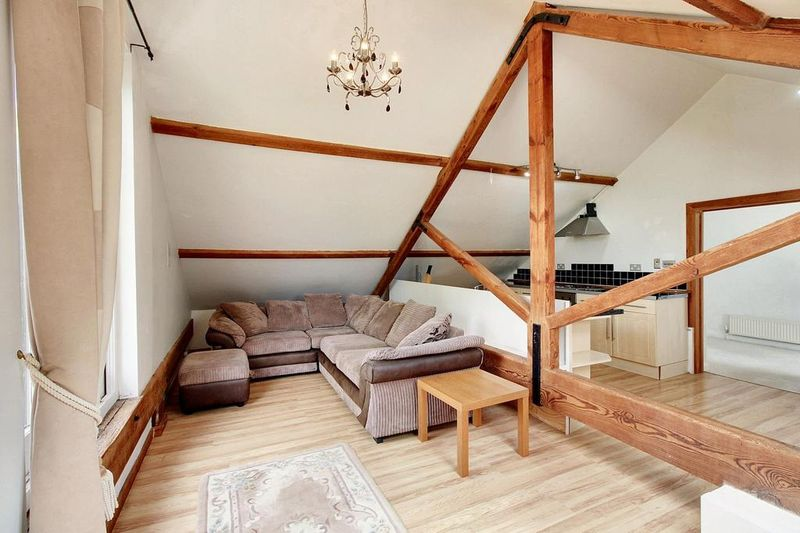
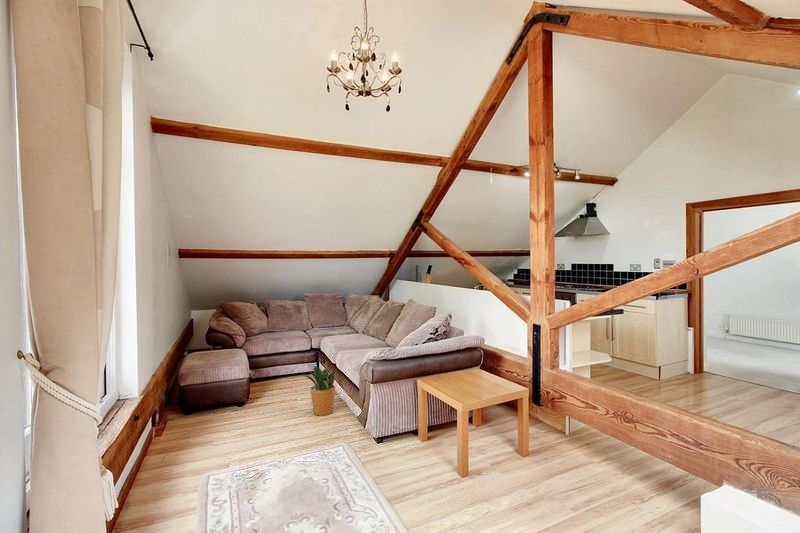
+ potted plant [300,364,338,417]
